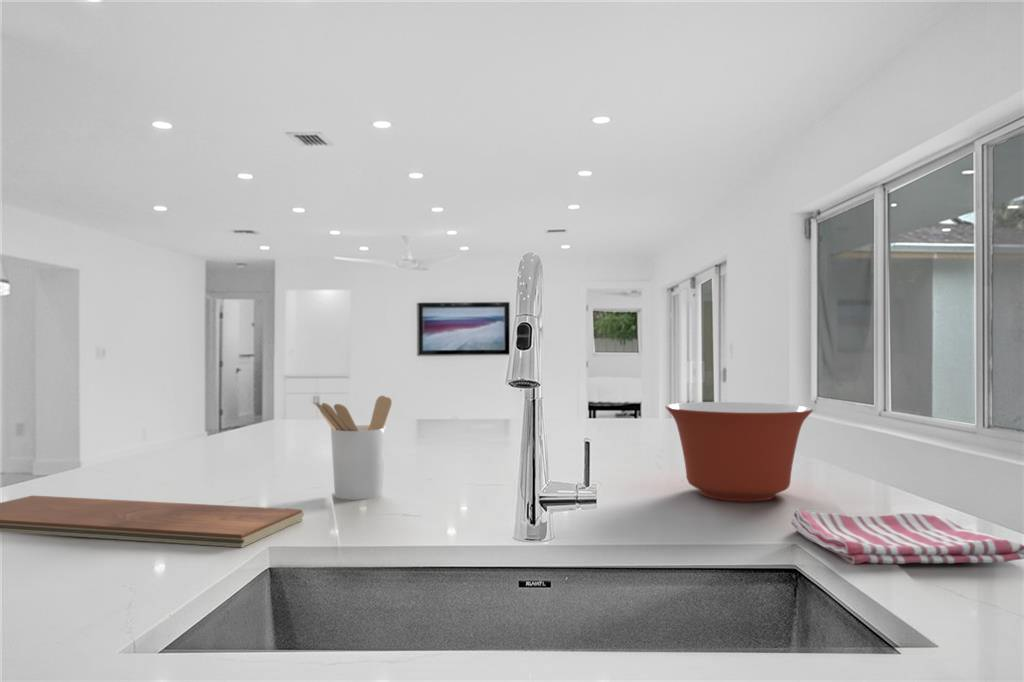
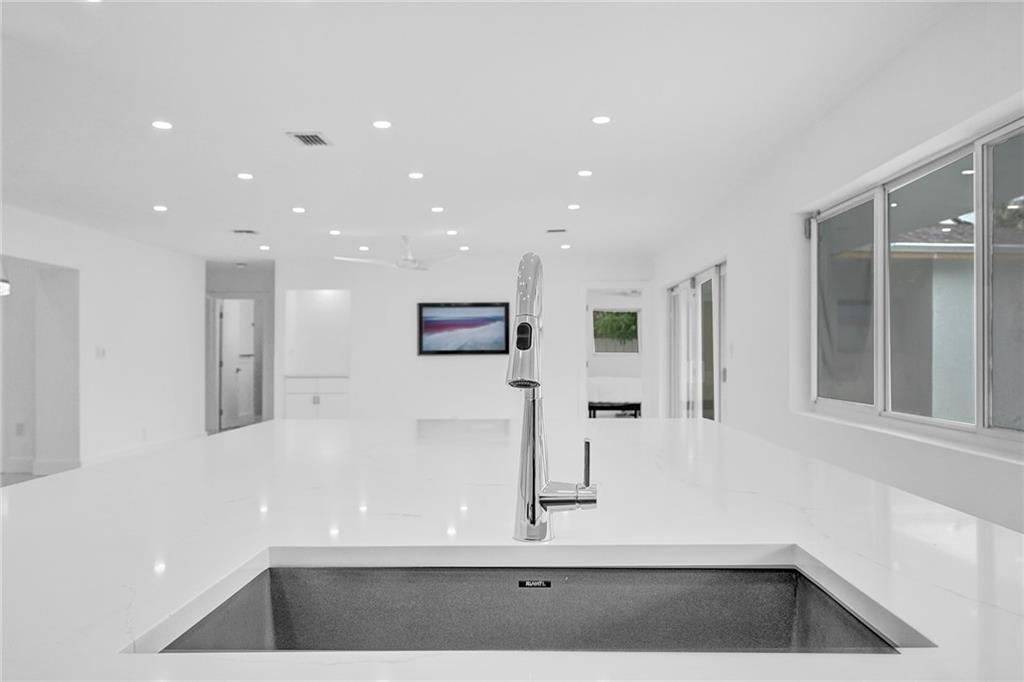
- utensil holder [314,395,393,501]
- chopping board [0,494,305,548]
- mixing bowl [664,401,814,502]
- dish towel [789,508,1024,565]
